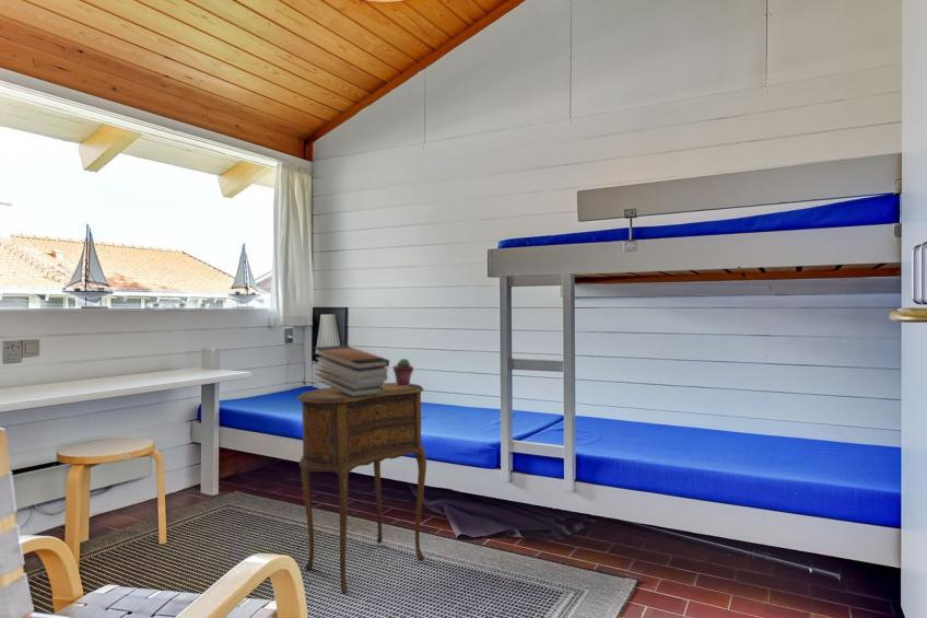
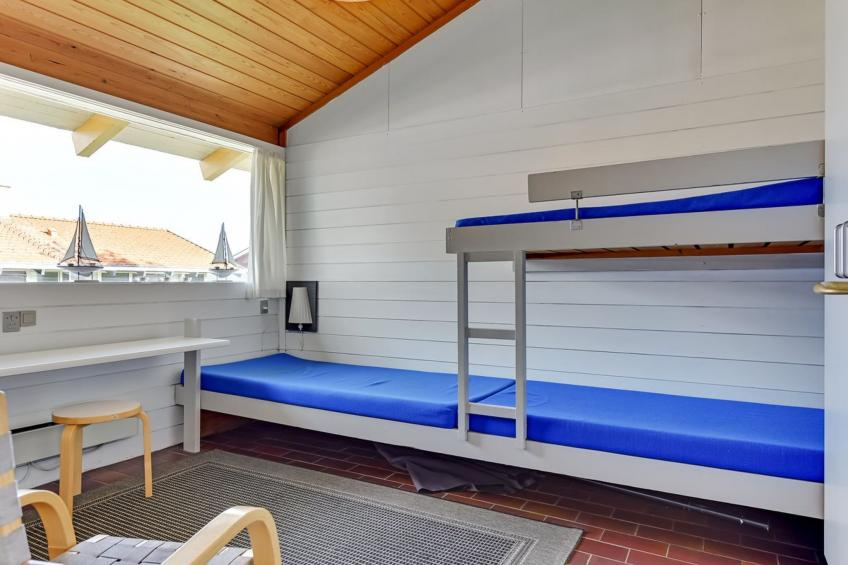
- book stack [312,345,390,397]
- side table [296,382,427,595]
- potted succulent [392,358,414,386]
